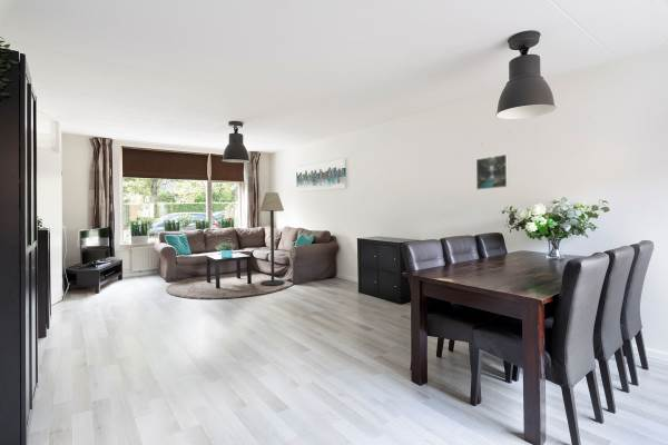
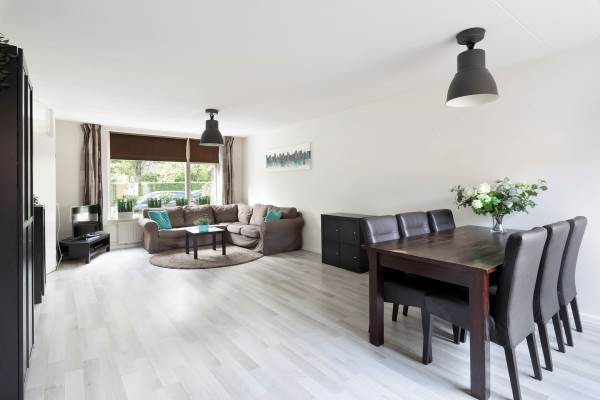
- floor lamp [258,191,285,286]
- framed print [475,154,509,191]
